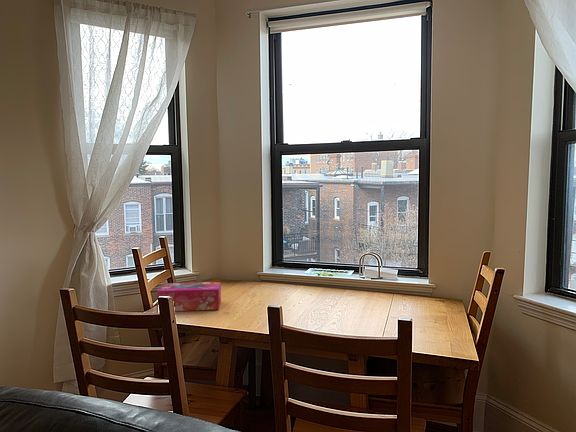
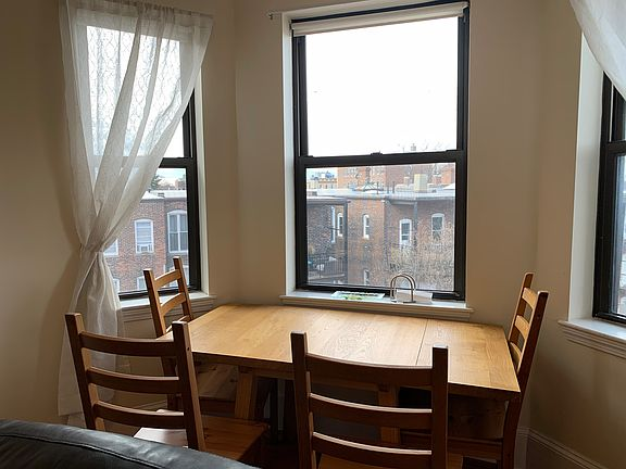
- tissue box [156,281,222,313]
